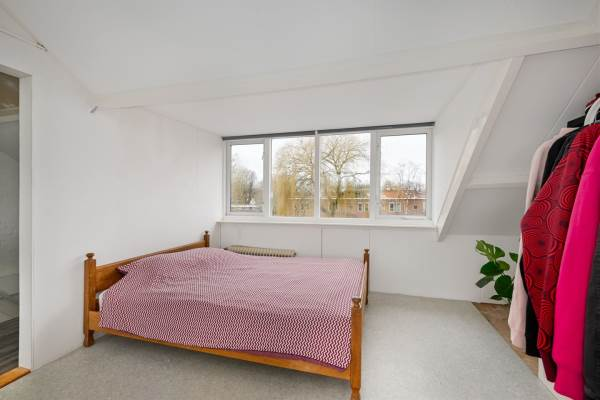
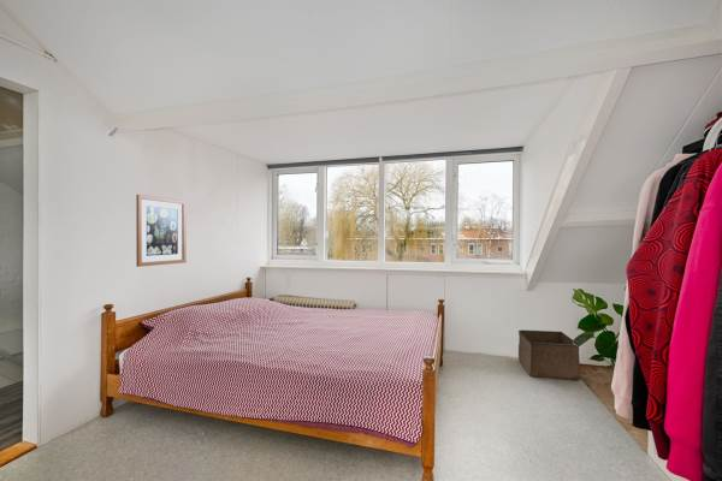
+ storage bin [517,329,581,381]
+ wall art [135,194,188,268]
